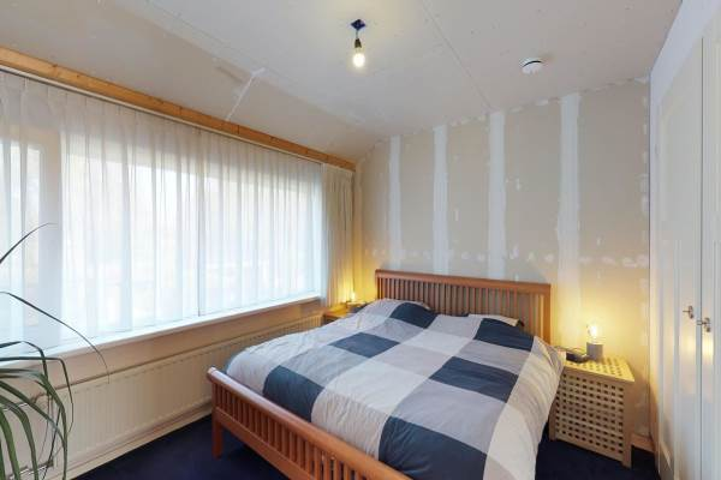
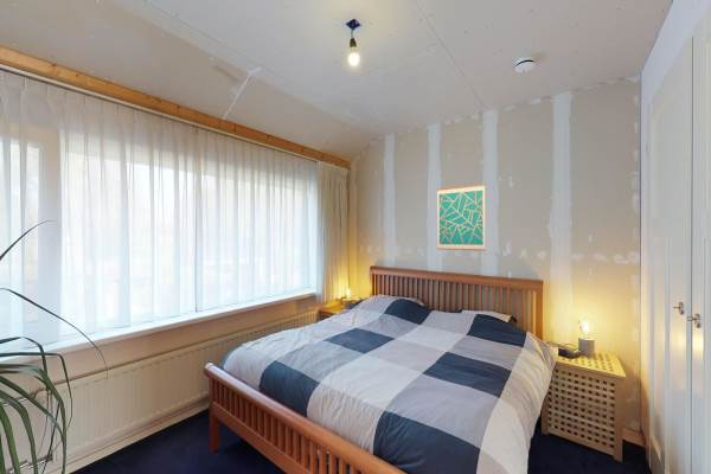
+ wall art [436,184,486,251]
